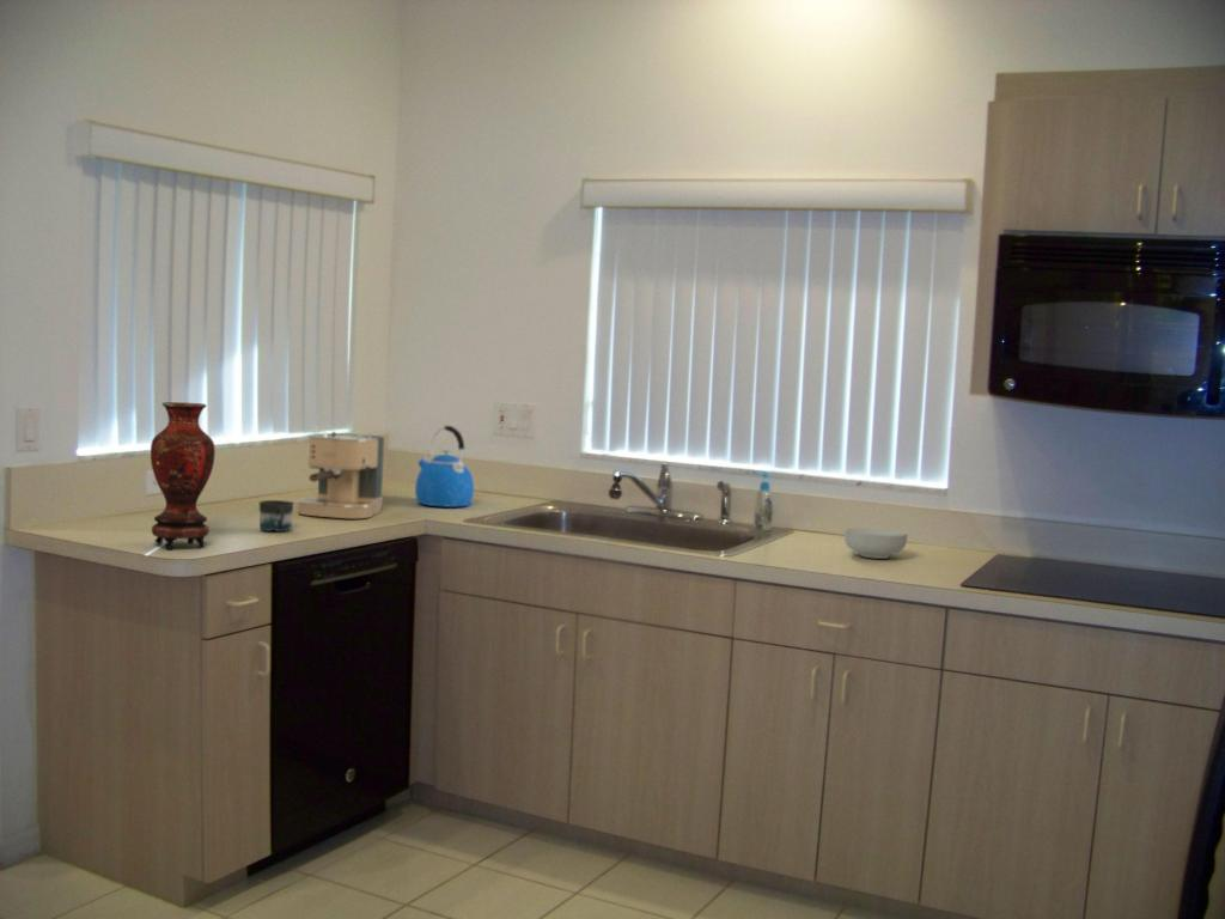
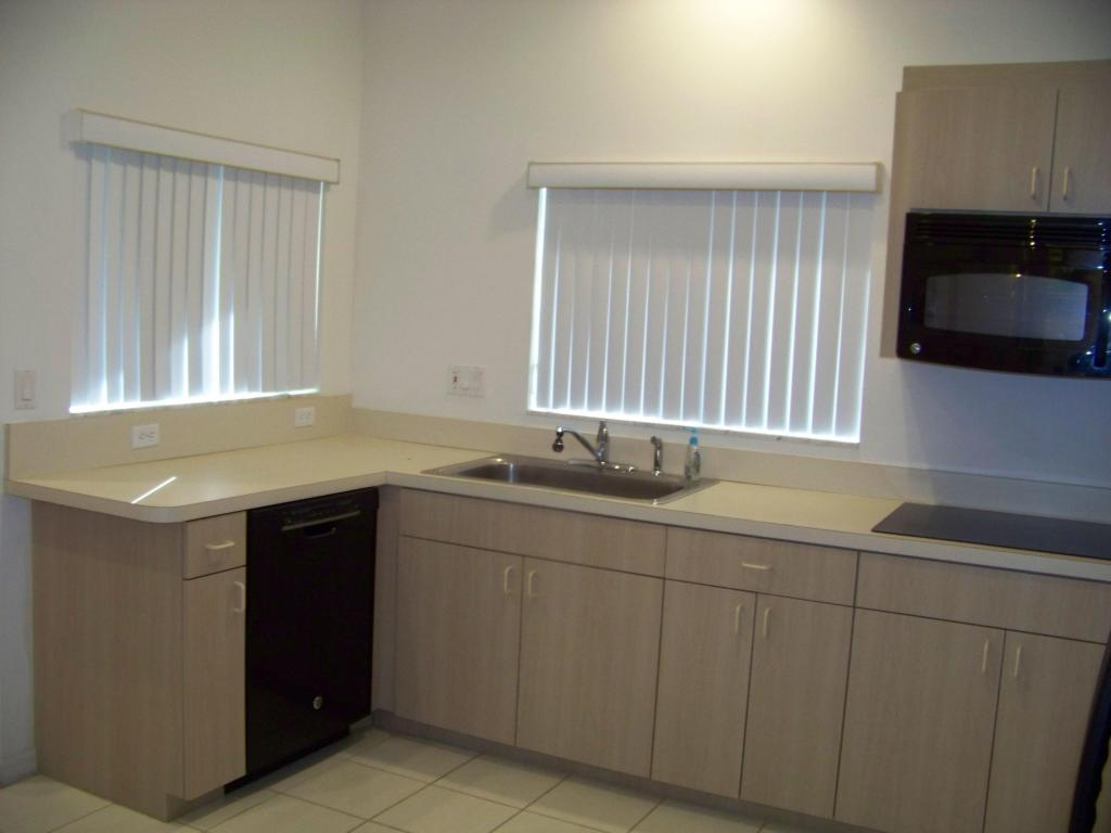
- coffee maker [295,430,385,519]
- mug [258,499,294,532]
- vase [150,401,217,550]
- cereal bowl [843,527,909,560]
- kettle [414,425,475,509]
